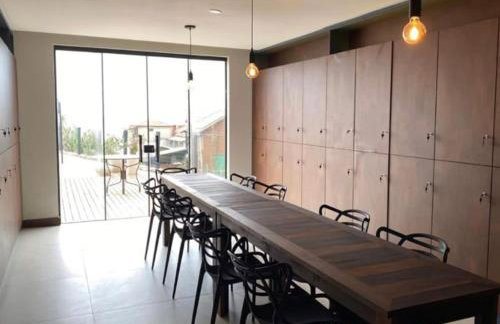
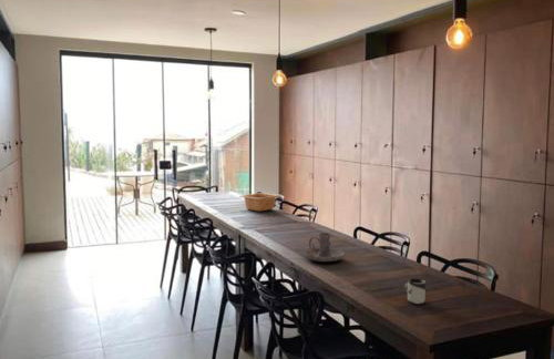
+ candle holder [304,232,346,263]
+ cup [403,278,427,305]
+ serving bowl [238,192,281,213]
